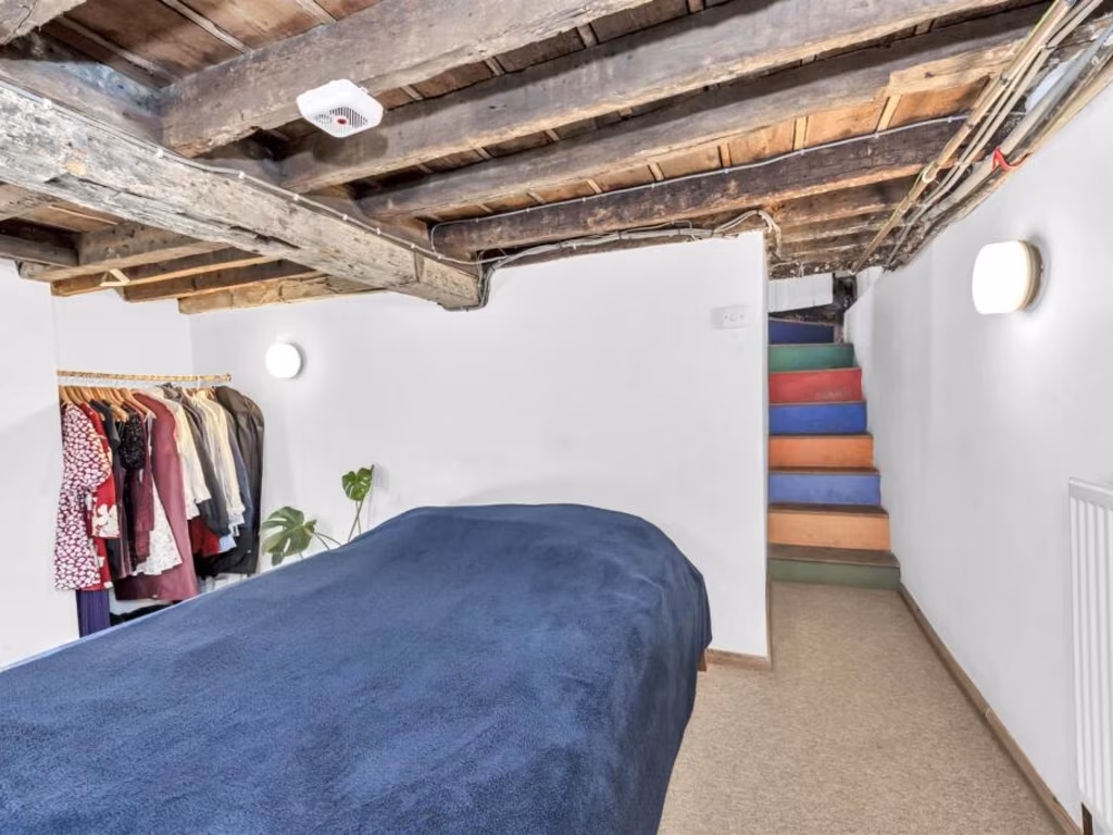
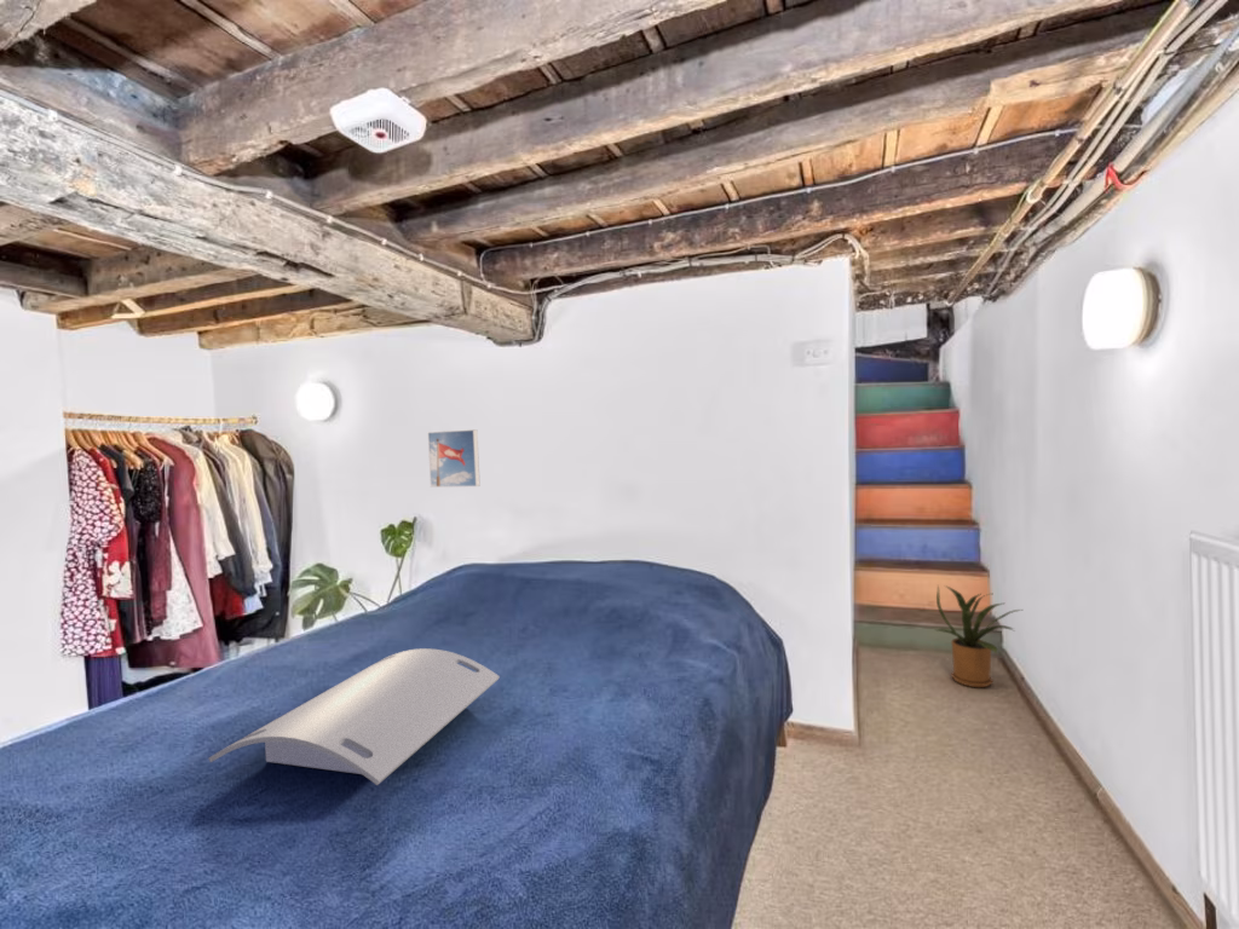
+ house plant [935,584,1022,688]
+ serving tray [207,647,501,786]
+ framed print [427,428,482,489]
